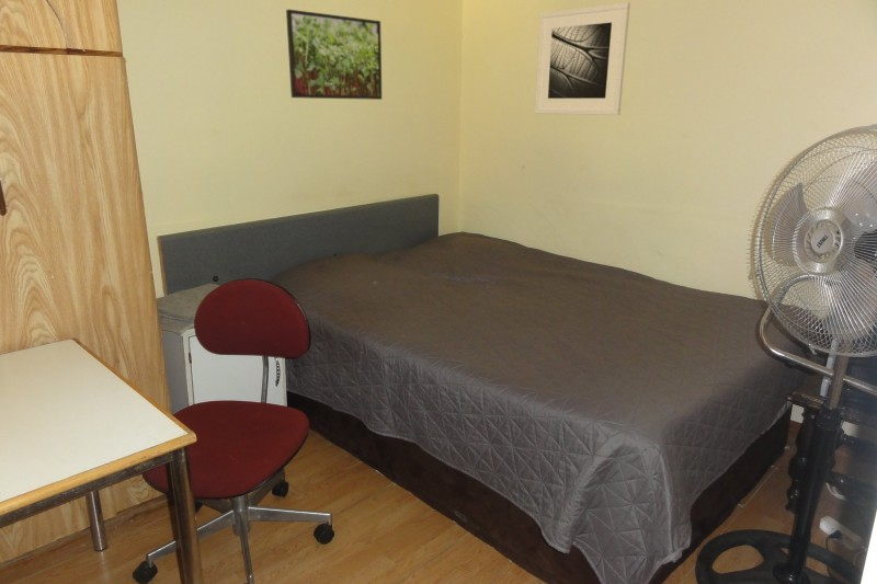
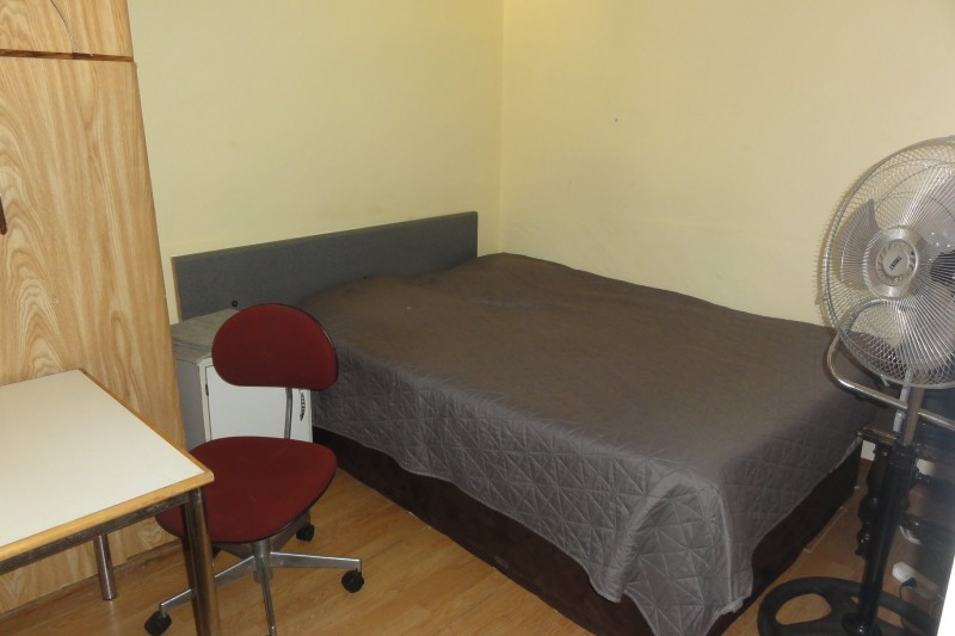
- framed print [285,9,383,101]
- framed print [534,1,631,116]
